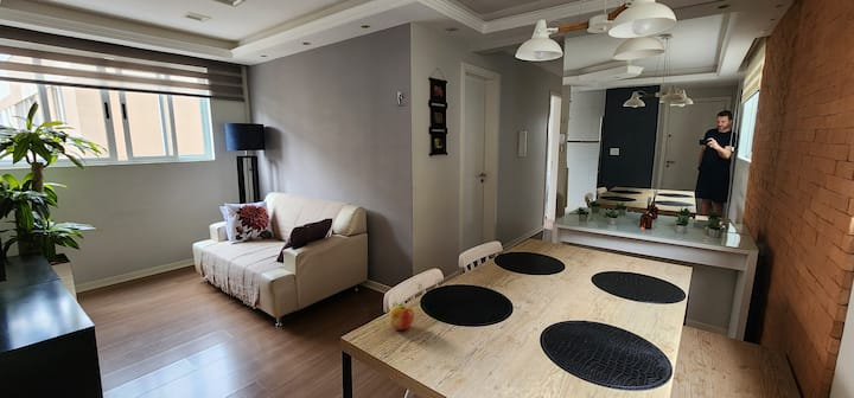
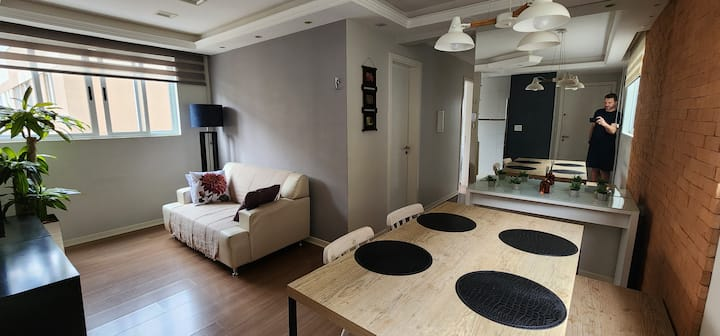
- apple [388,304,415,330]
